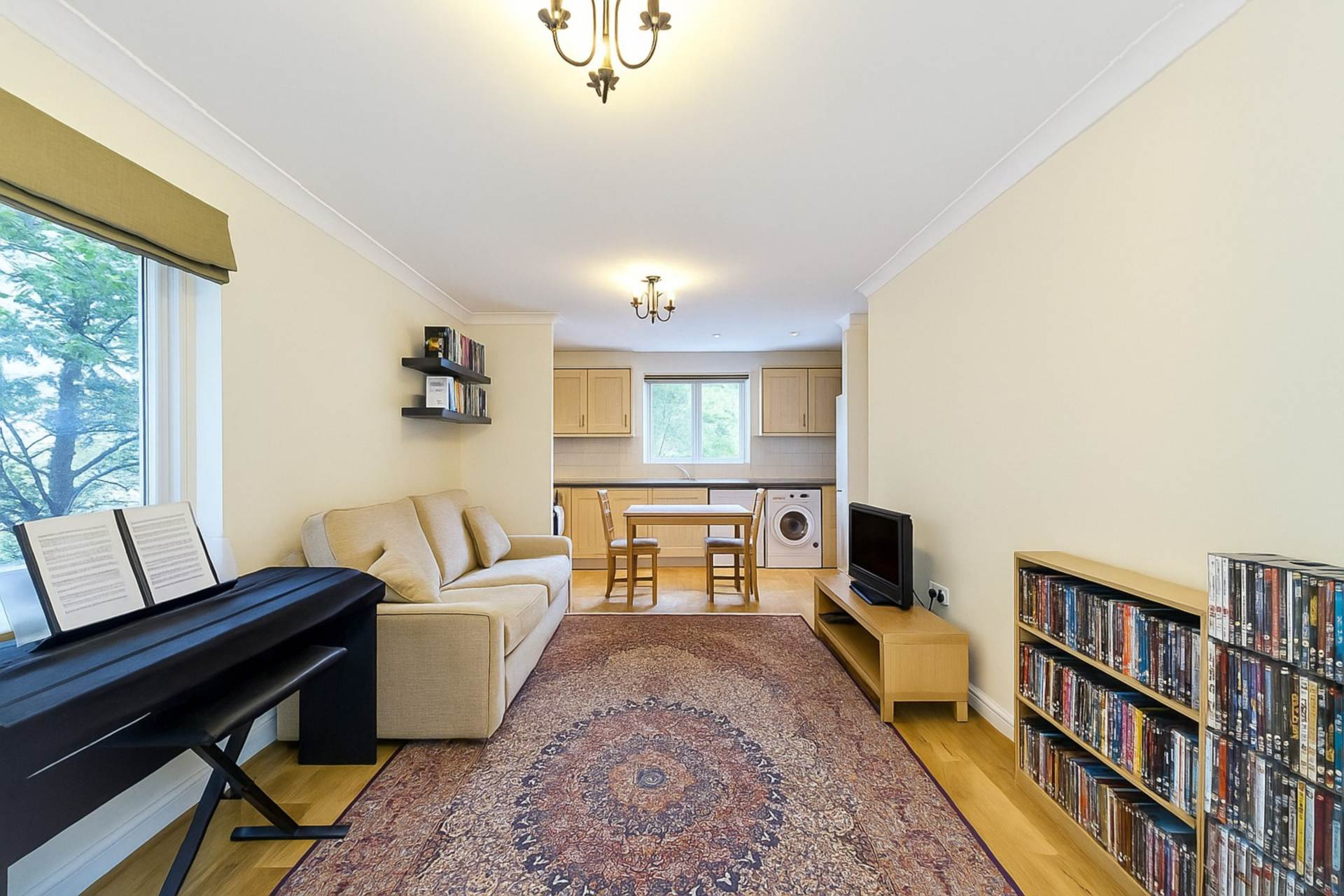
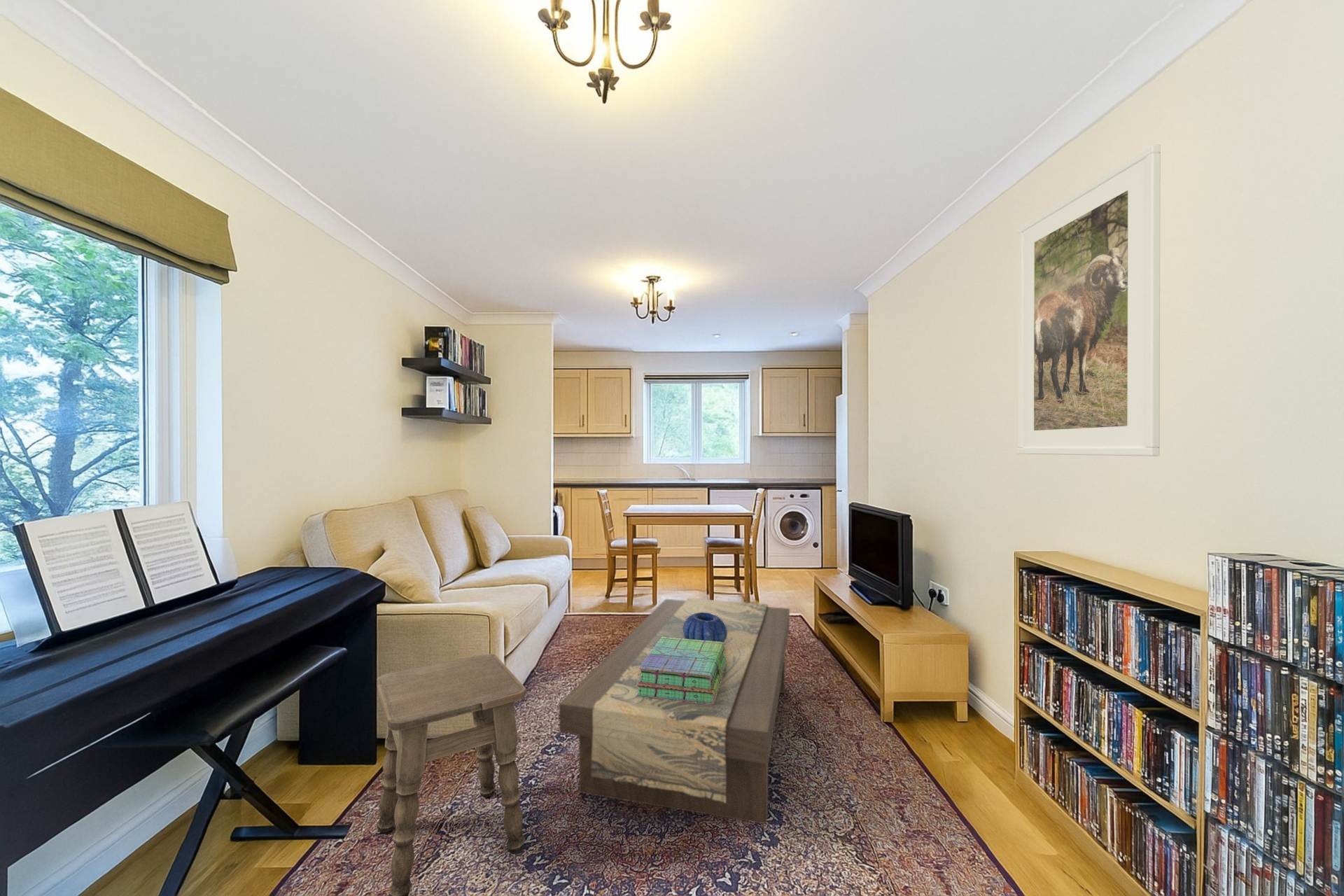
+ stack of books [636,637,727,703]
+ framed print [1016,144,1161,457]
+ side table [377,653,526,896]
+ coffee table [559,598,790,825]
+ decorative bowl [682,612,727,643]
